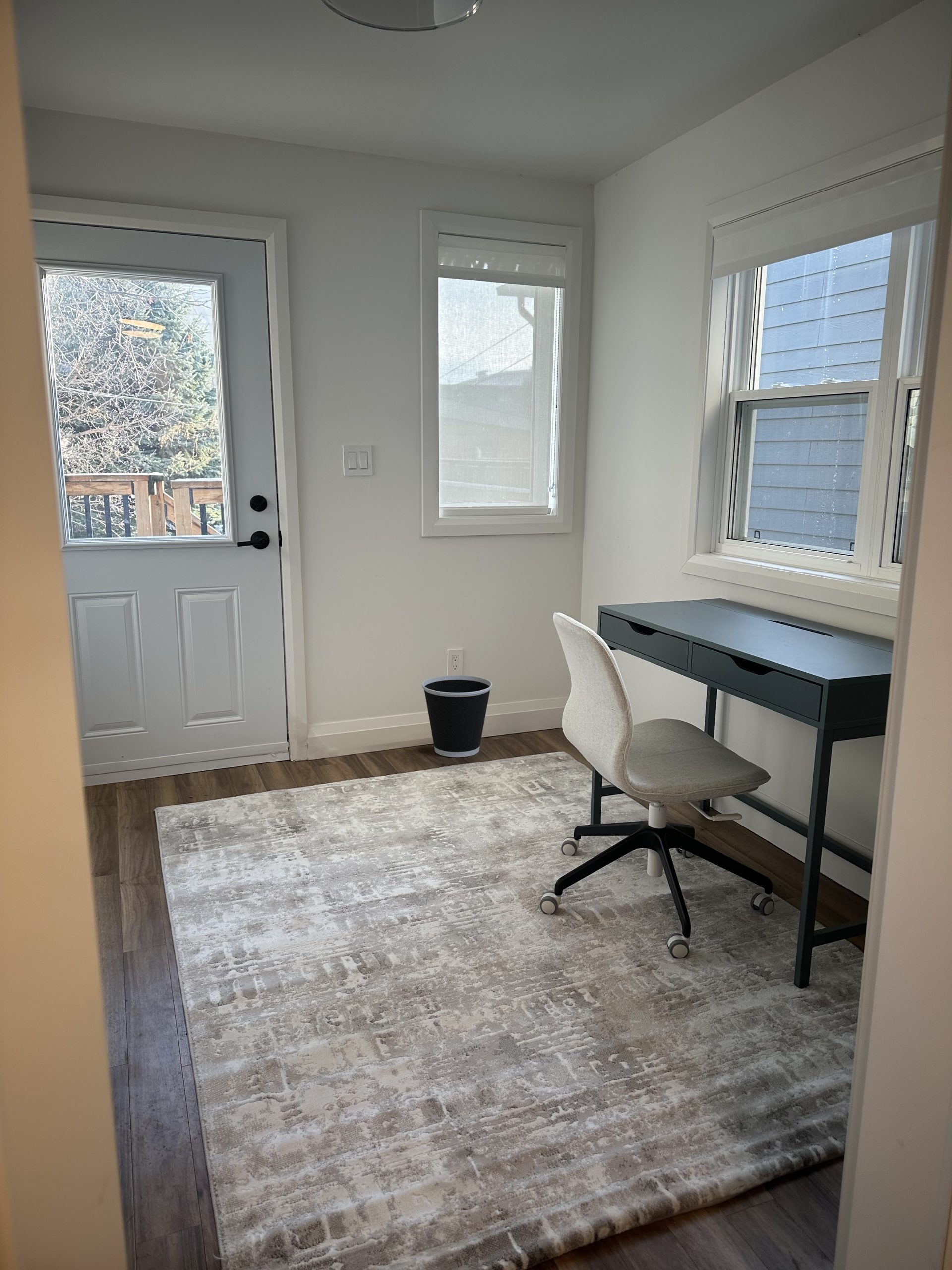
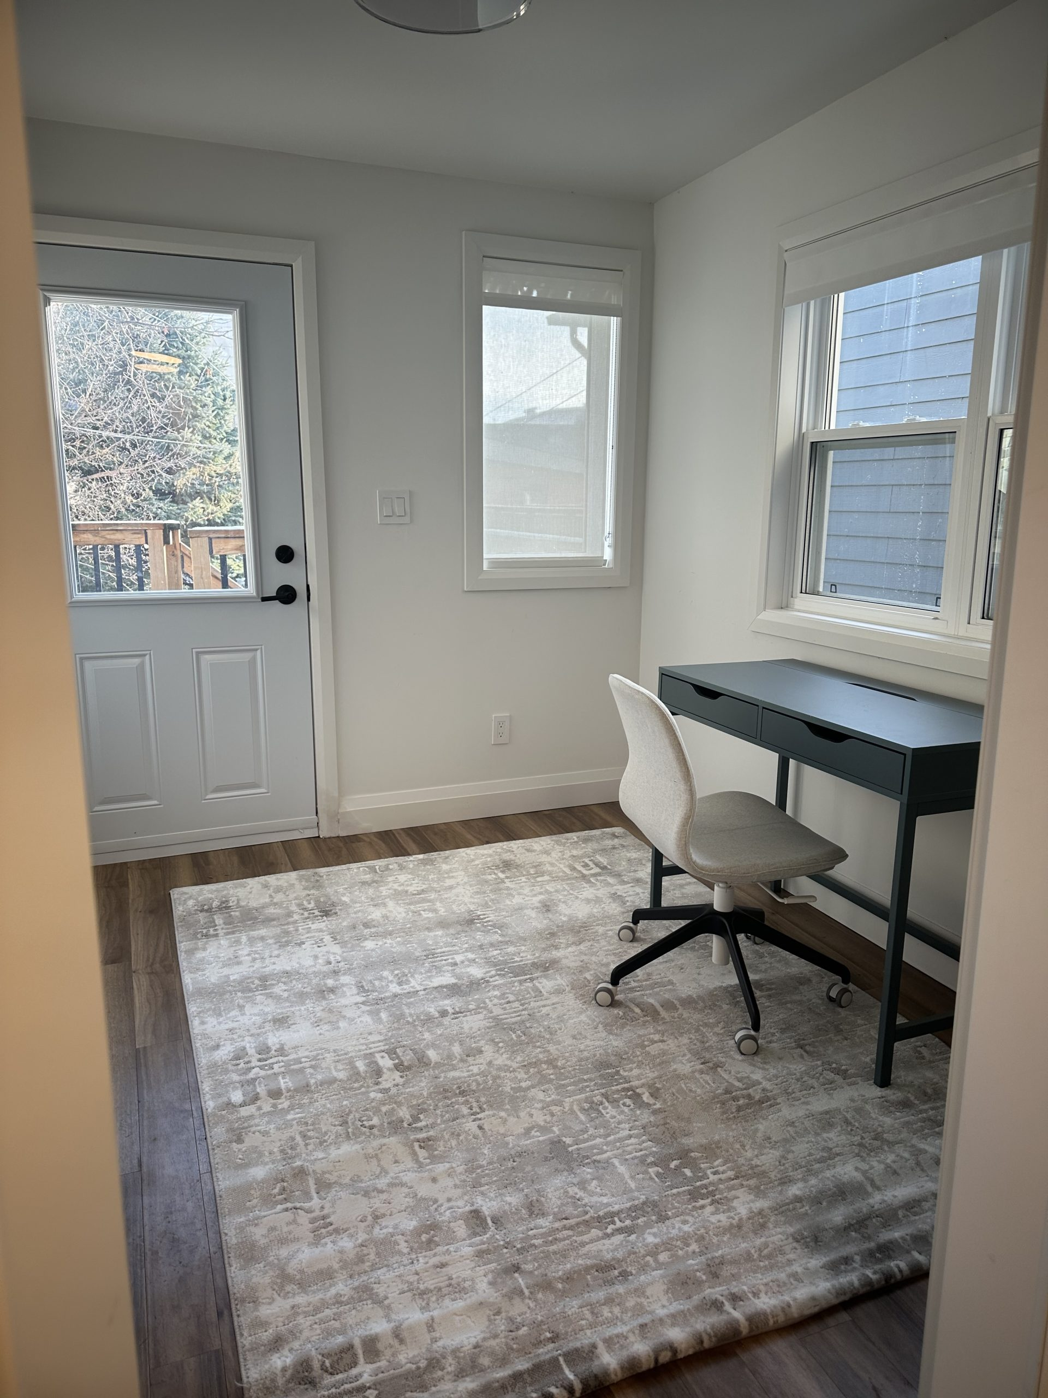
- wastebasket [422,675,493,758]
